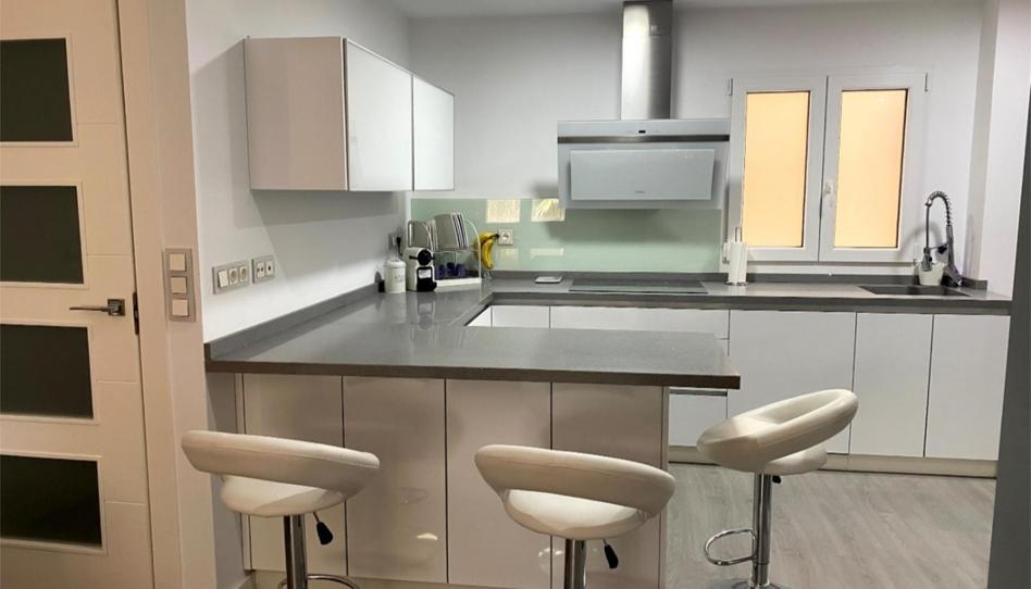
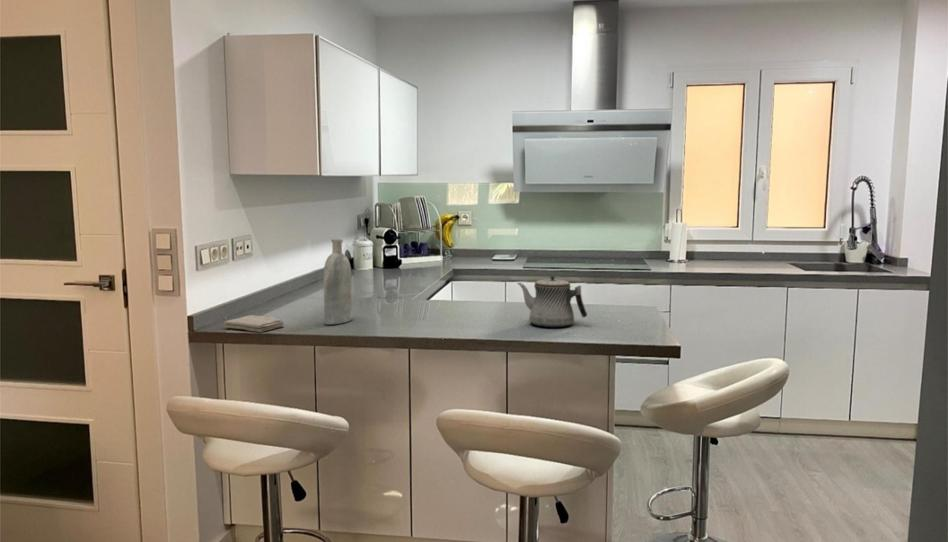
+ teapot [516,275,588,328]
+ washcloth [223,314,285,333]
+ bottle [322,238,353,326]
